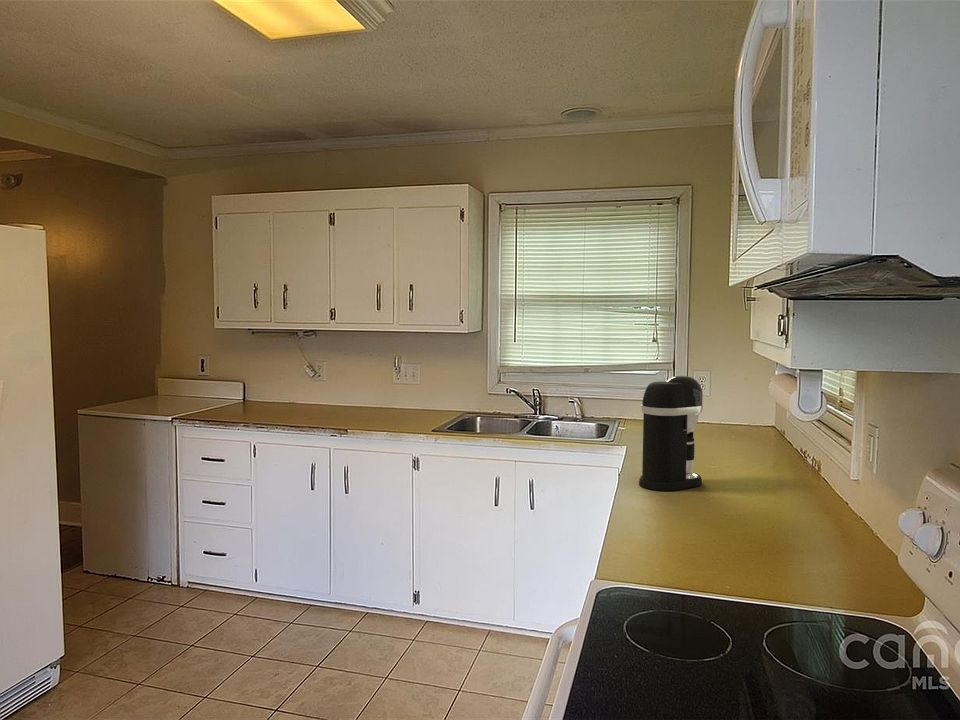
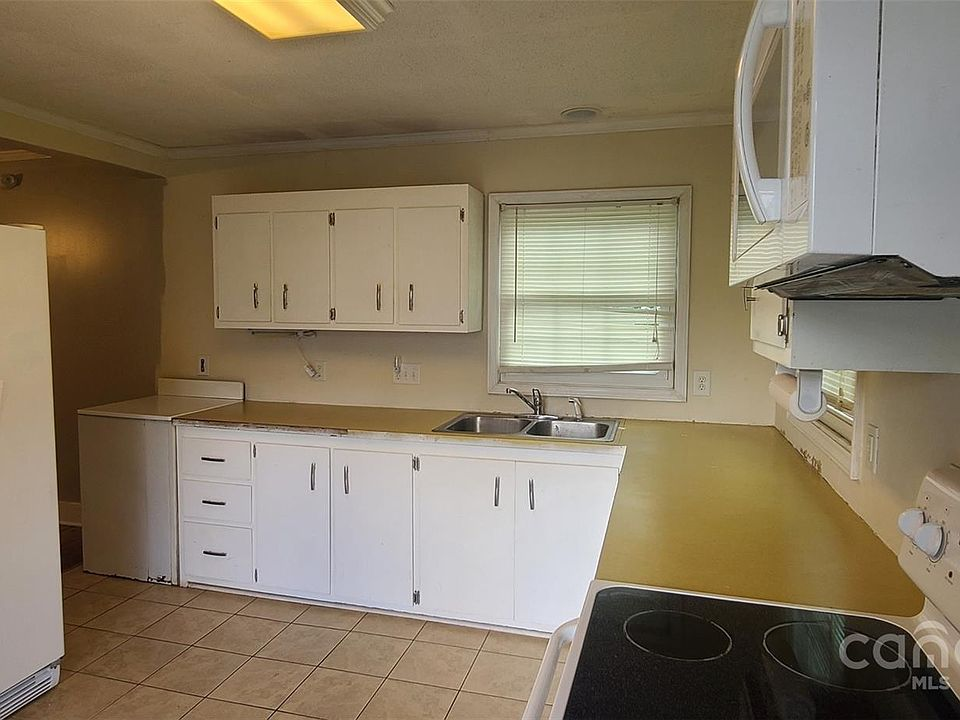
- coffee maker [638,375,704,492]
